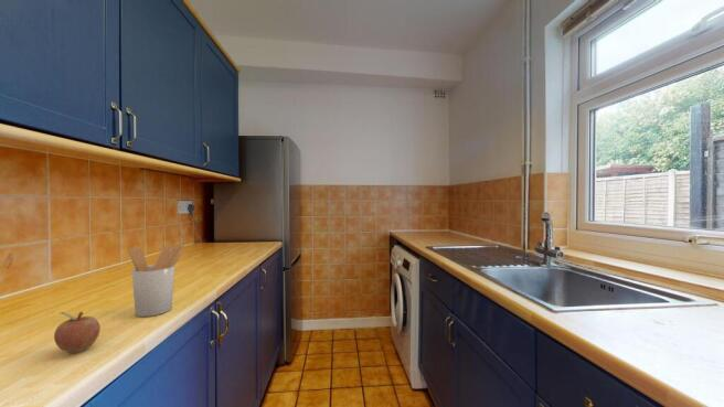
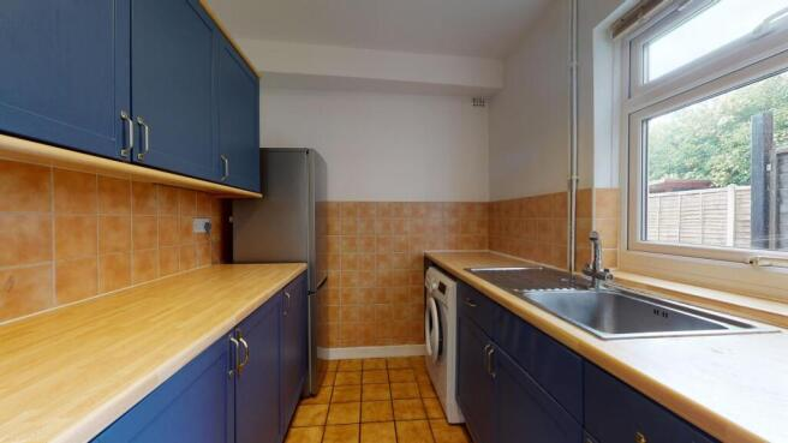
- utensil holder [128,244,184,318]
- fruit [53,311,102,354]
